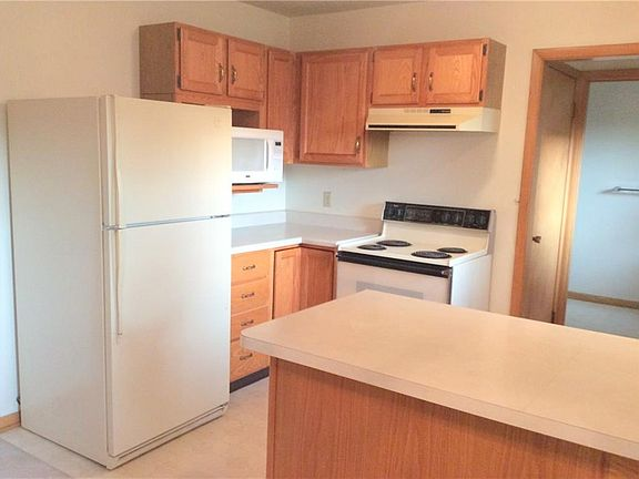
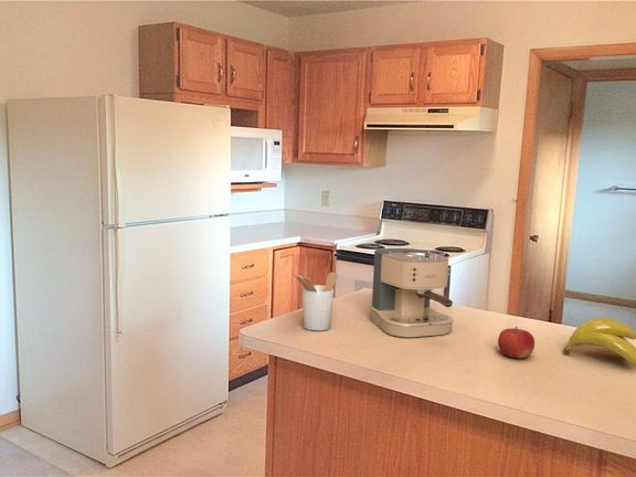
+ banana [562,317,636,368]
+ utensil holder [293,272,339,331]
+ coffee maker [369,247,454,338]
+ fruit [497,326,536,359]
